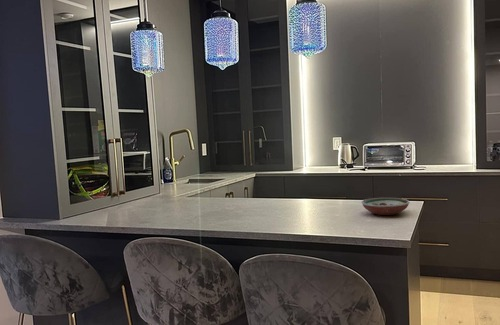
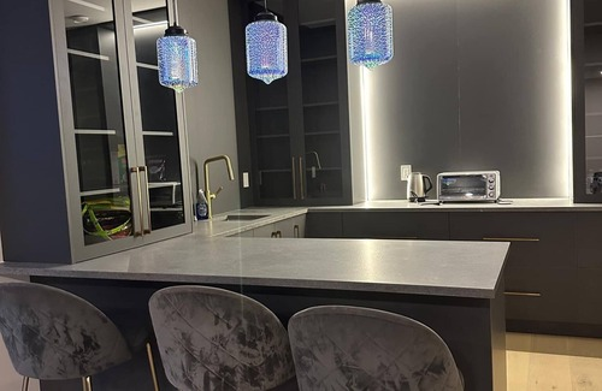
- decorative bowl [360,197,410,216]
